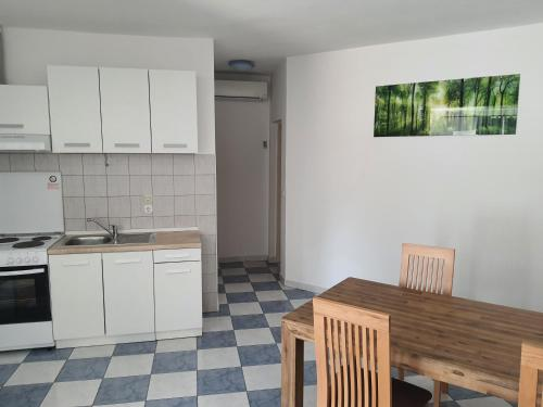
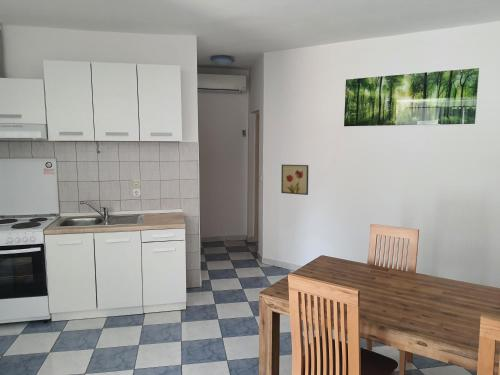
+ wall art [280,164,310,196]
